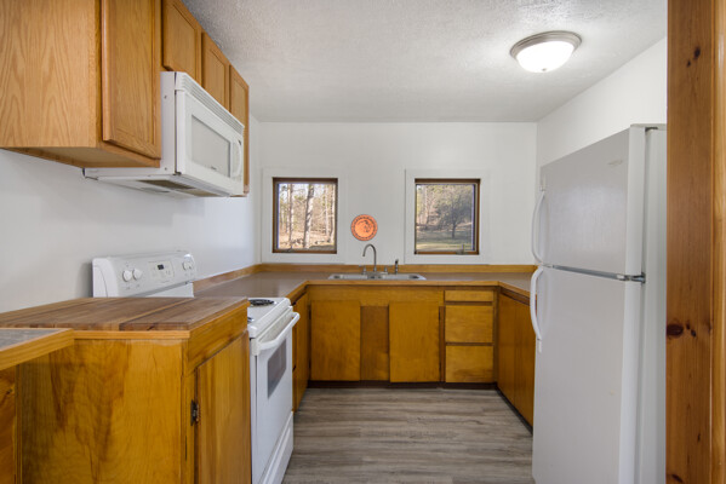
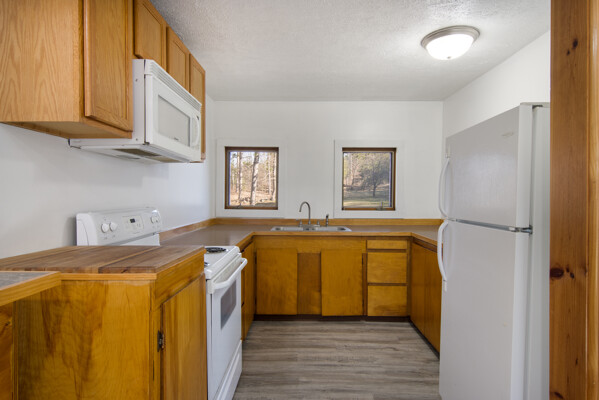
- decorative plate [349,213,379,242]
